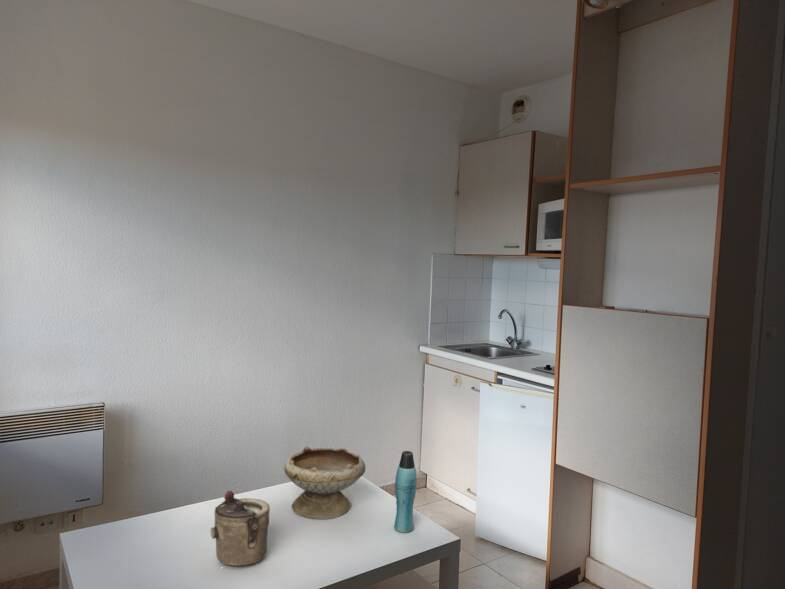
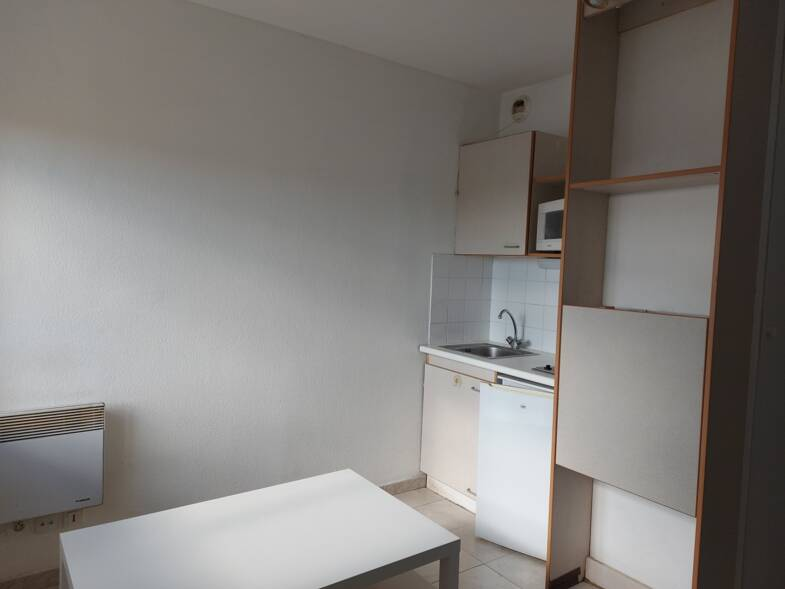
- teapot [210,490,271,567]
- bowl [283,445,367,520]
- bottle [393,450,418,534]
